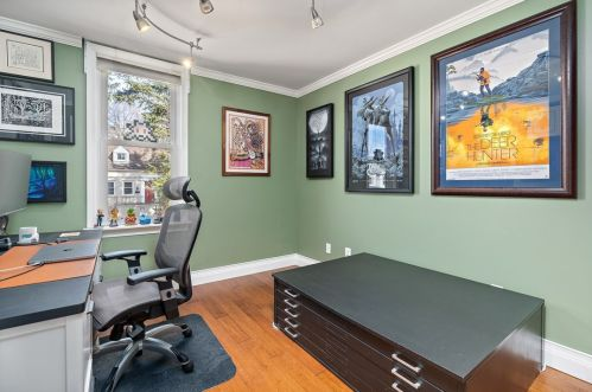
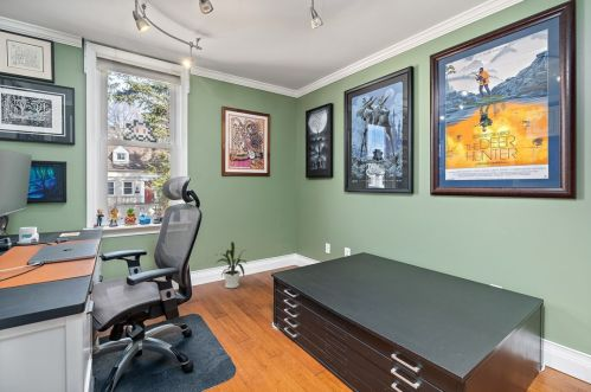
+ house plant [213,240,248,289]
